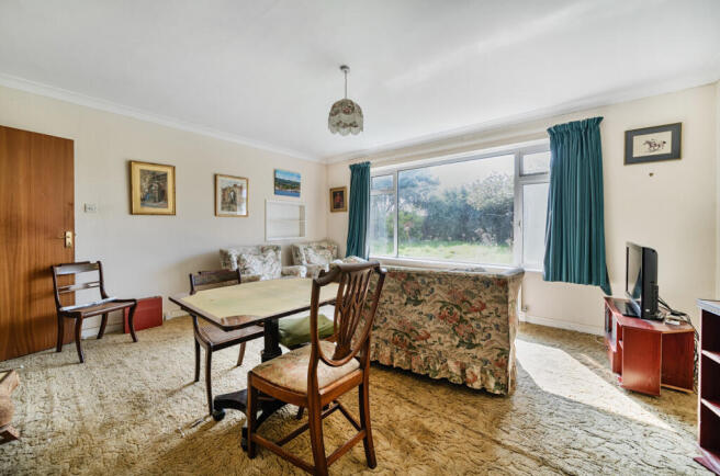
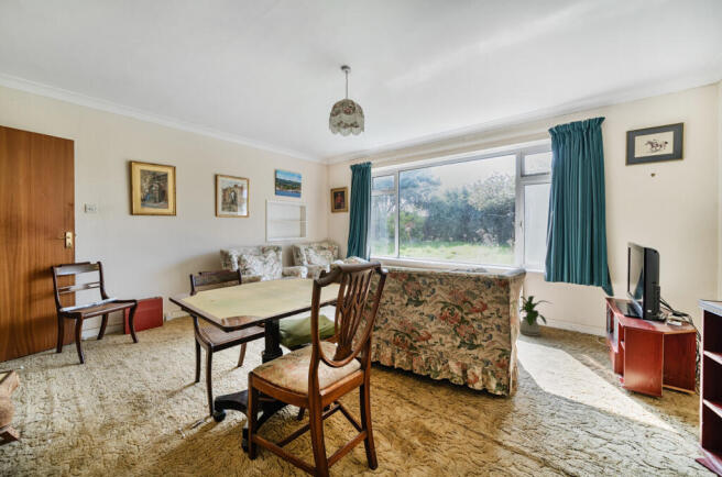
+ house plant [518,295,554,337]
